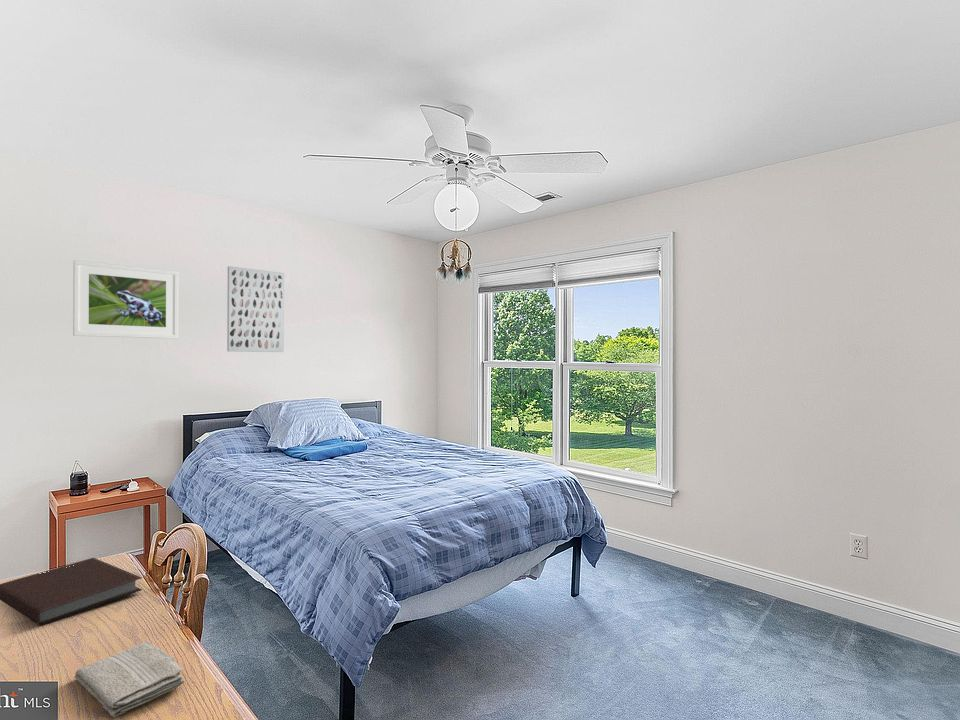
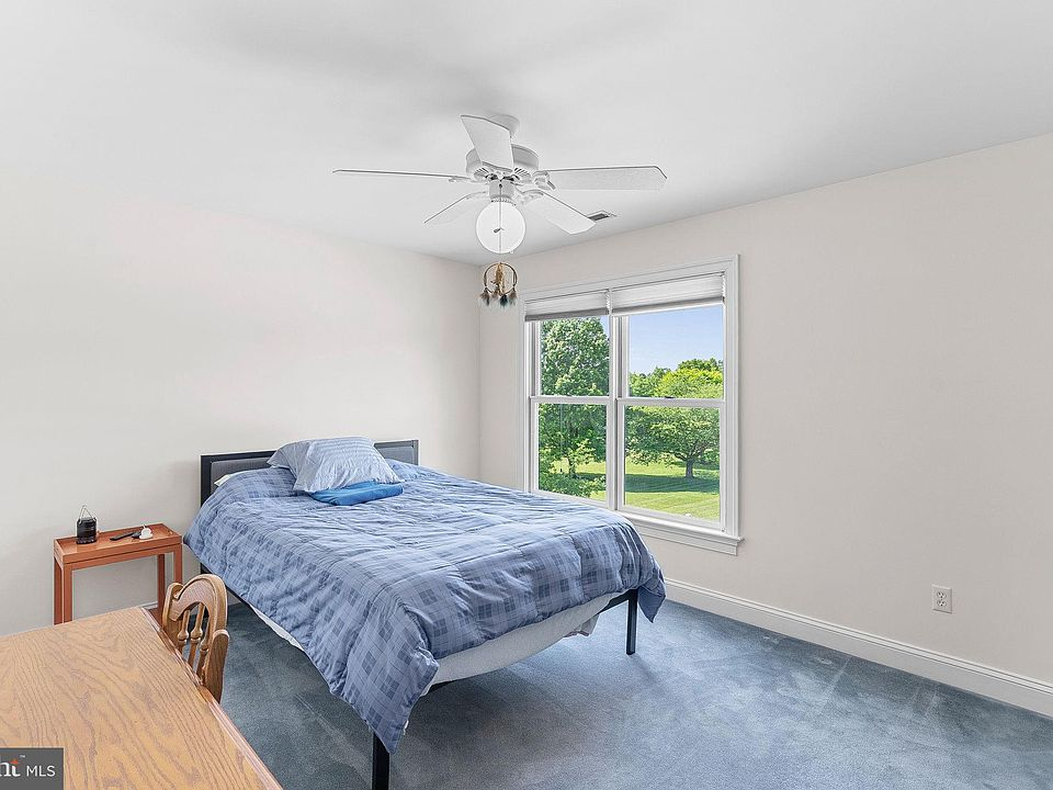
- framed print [72,259,180,340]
- washcloth [73,641,185,718]
- notebook [0,557,143,626]
- wall art [226,265,285,353]
